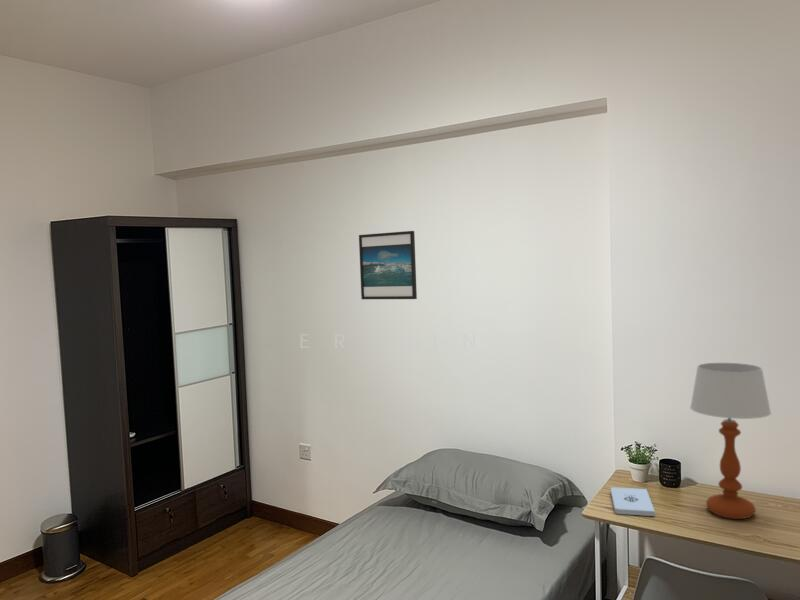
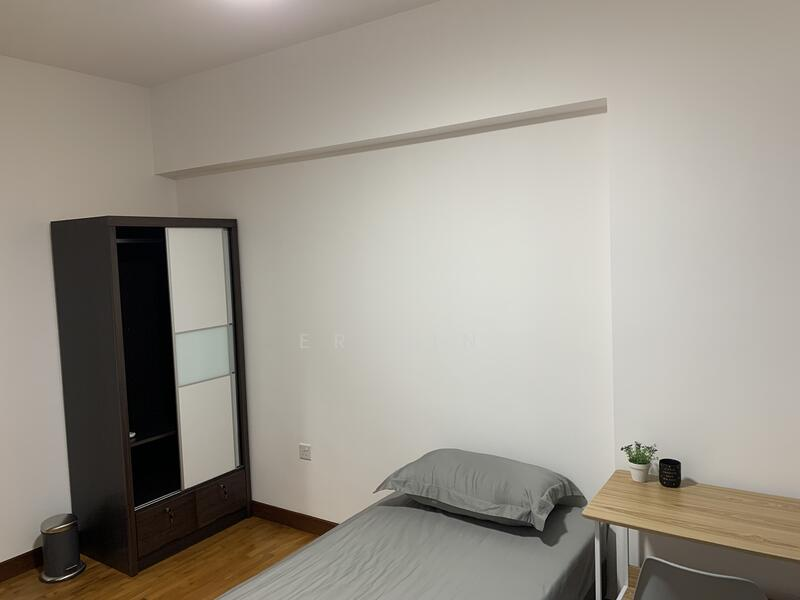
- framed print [358,230,418,300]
- notepad [610,486,656,517]
- table lamp [689,362,772,520]
